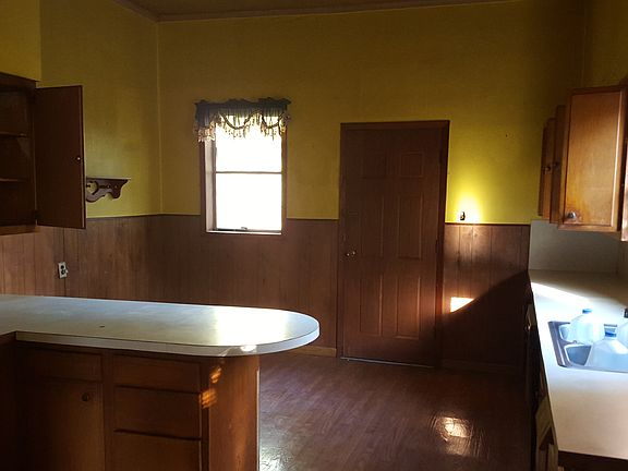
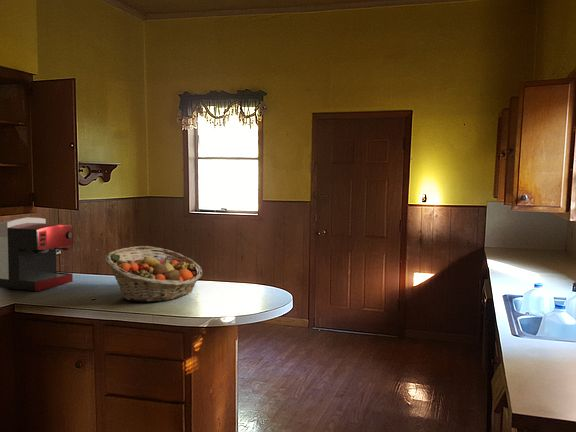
+ coffee maker [0,216,74,292]
+ fruit basket [104,245,203,303]
